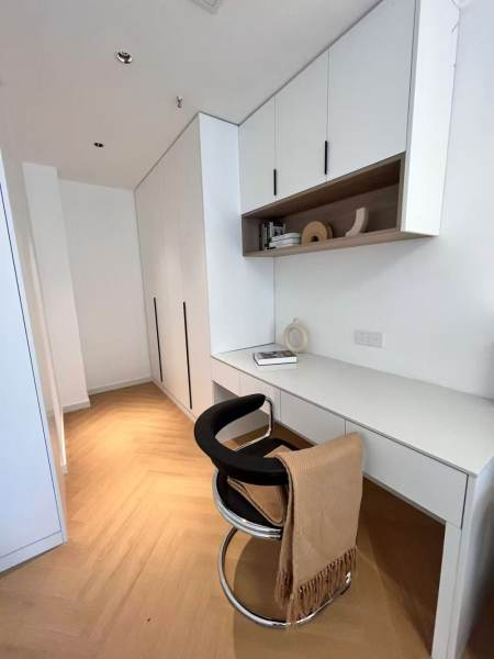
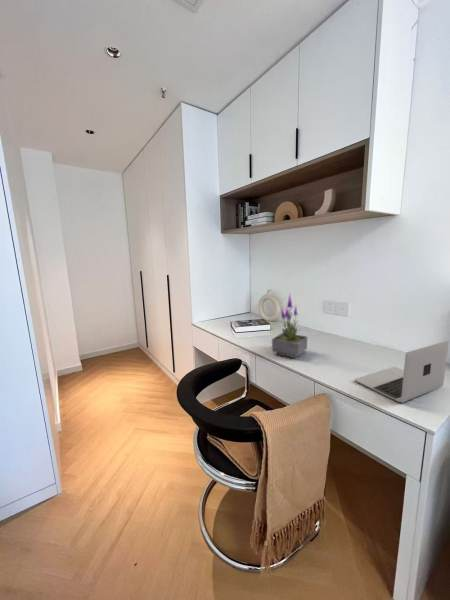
+ potted plant [271,293,308,359]
+ laptop [354,340,450,404]
